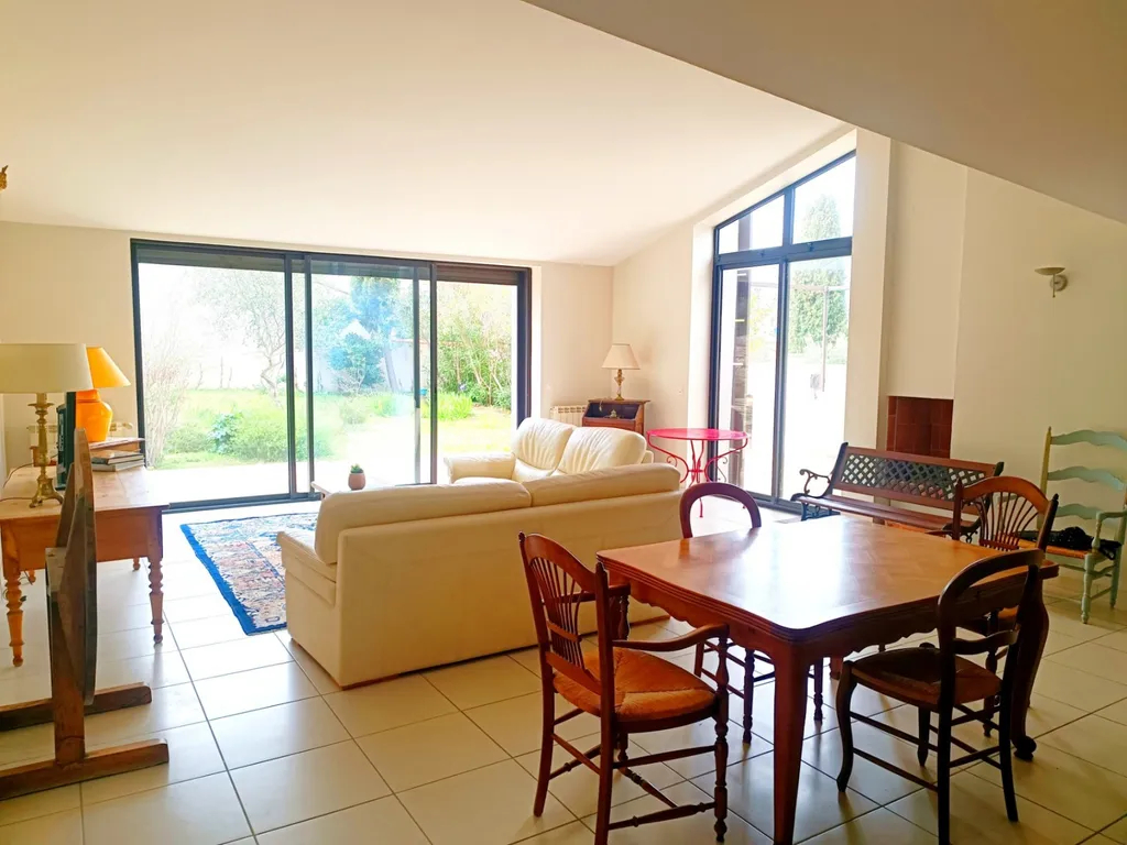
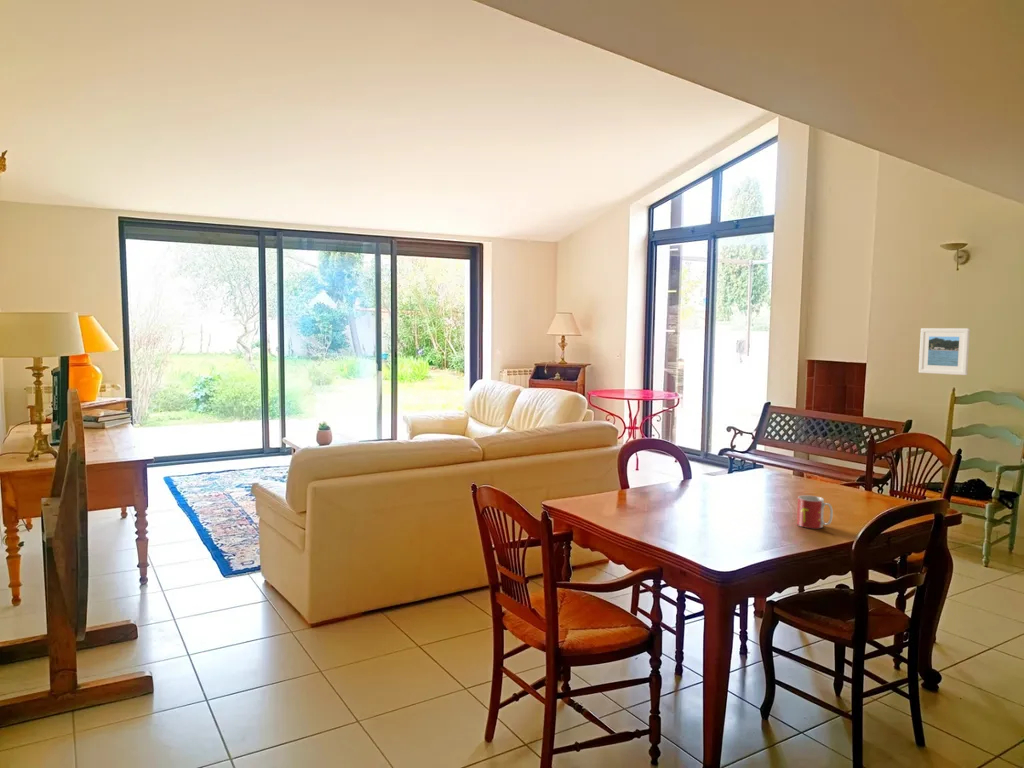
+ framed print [918,327,971,376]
+ mug [796,494,834,529]
